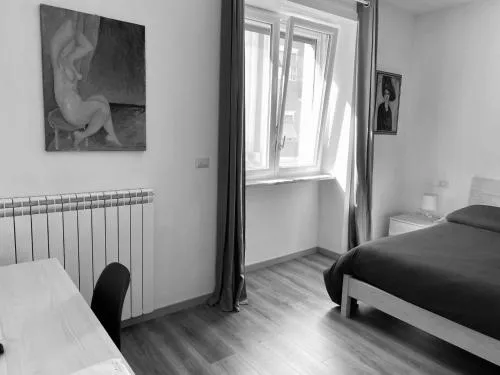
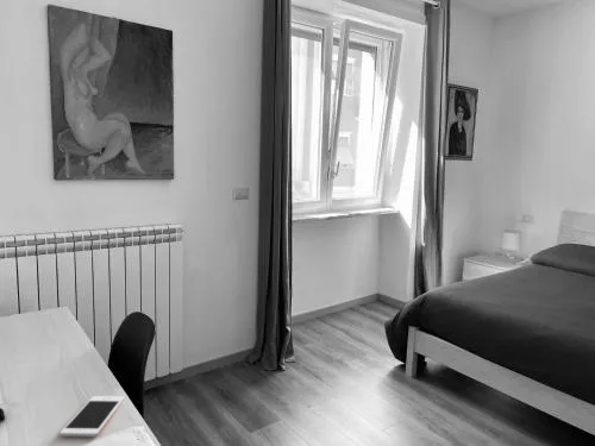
+ cell phone [58,395,125,438]
